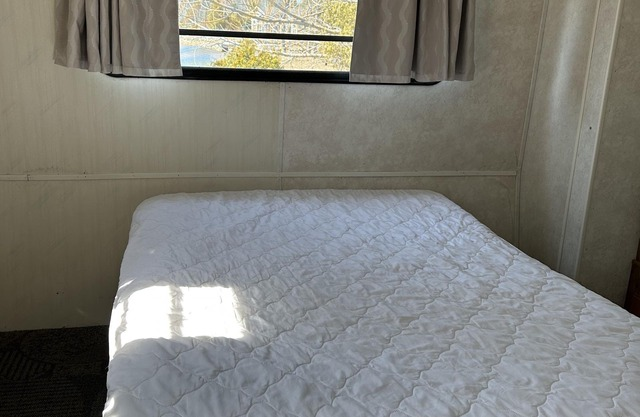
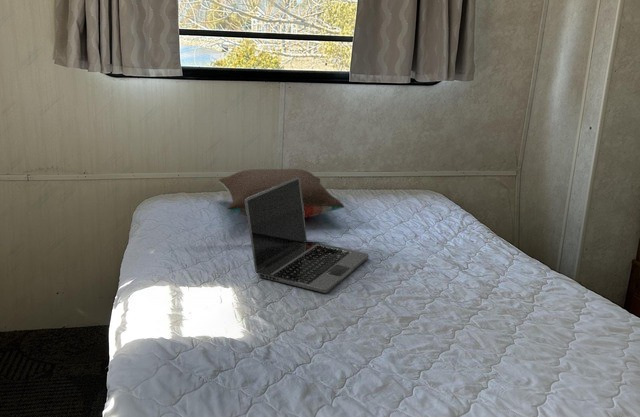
+ pillow [218,168,345,219]
+ laptop [245,177,370,294]
